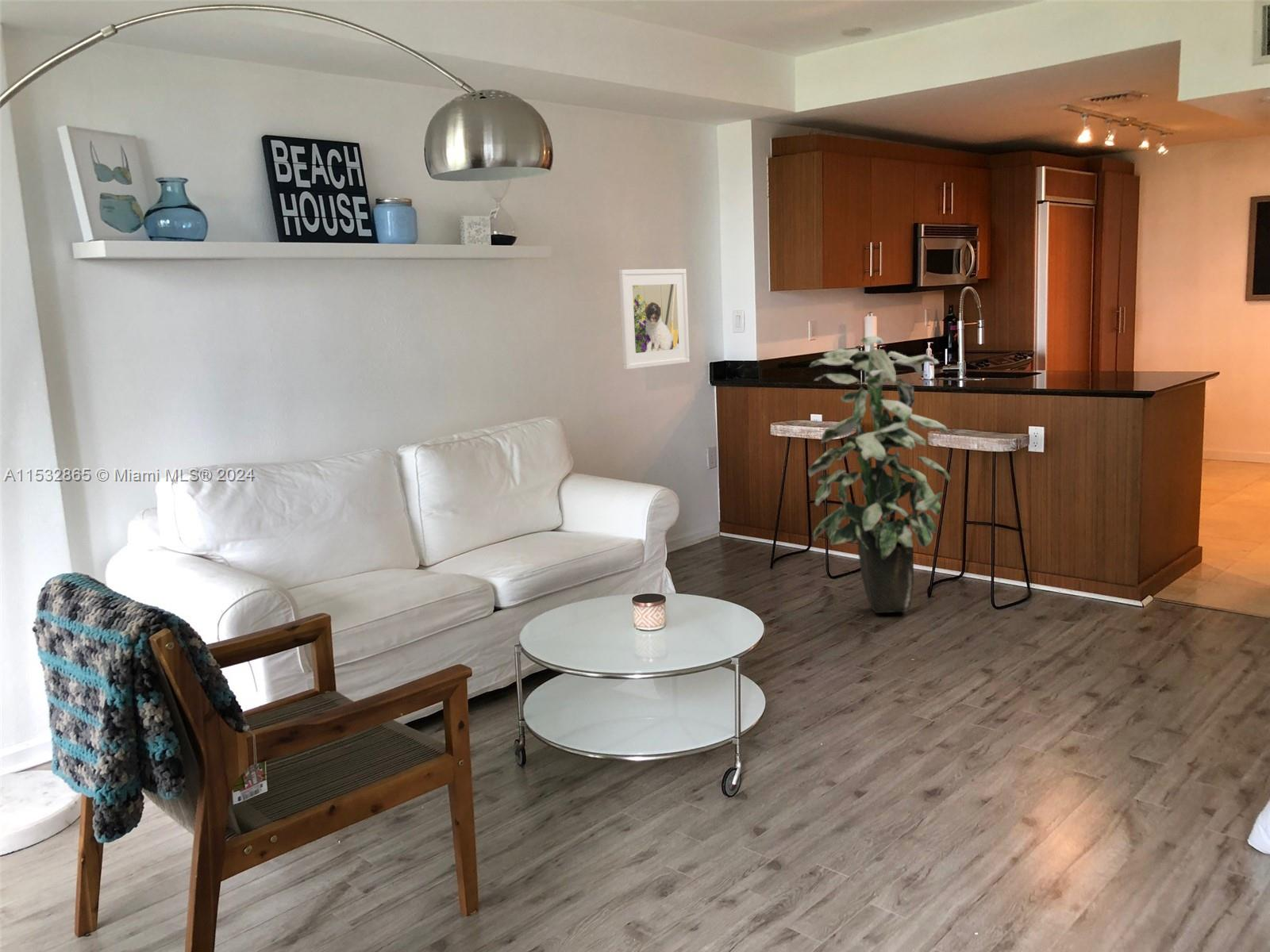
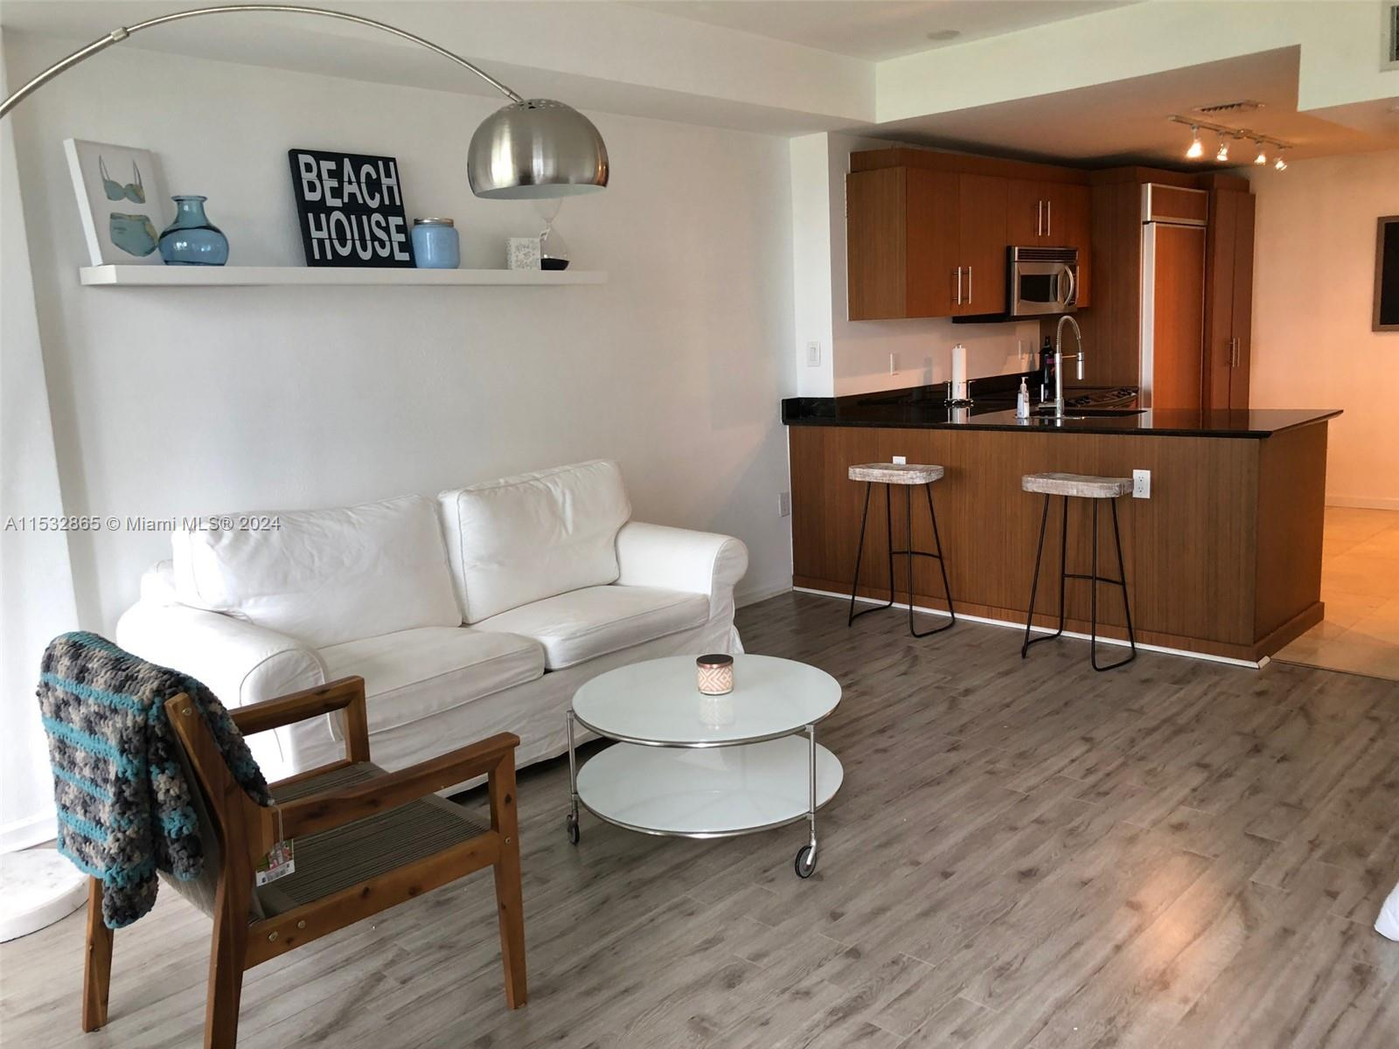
- indoor plant [807,335,952,614]
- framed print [618,268,691,370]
